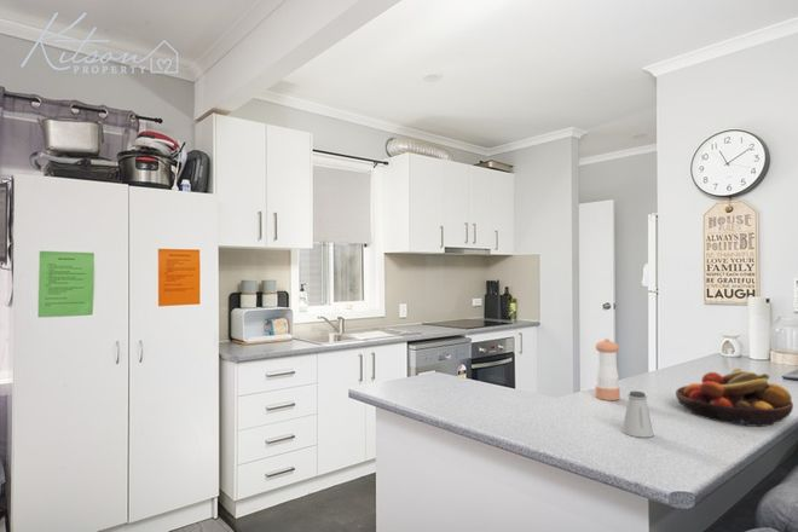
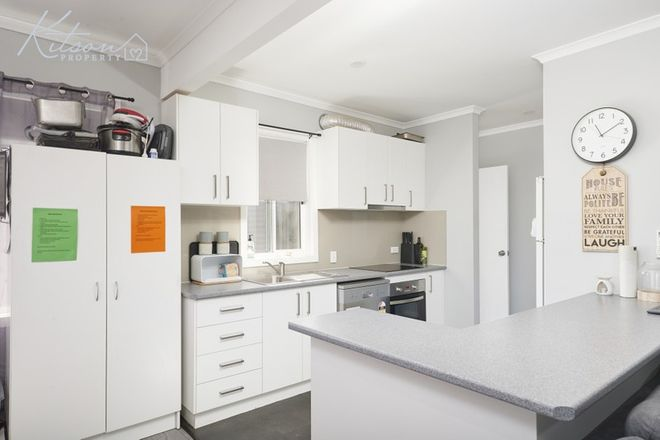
- pepper shaker [595,337,621,401]
- saltshaker [621,391,655,439]
- fruit bowl [675,366,794,428]
